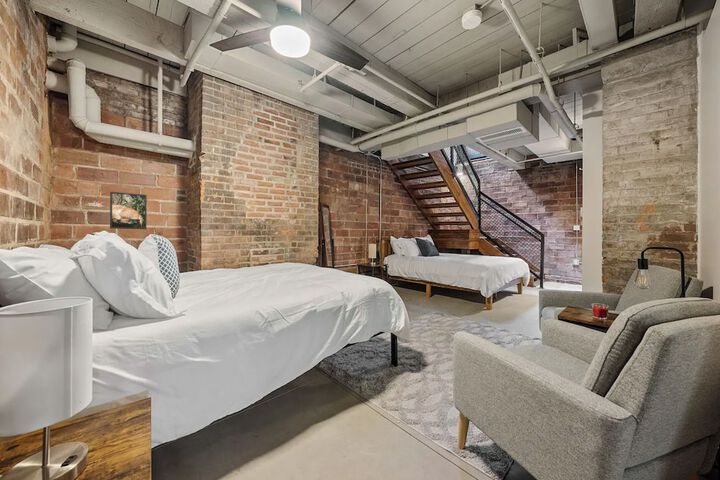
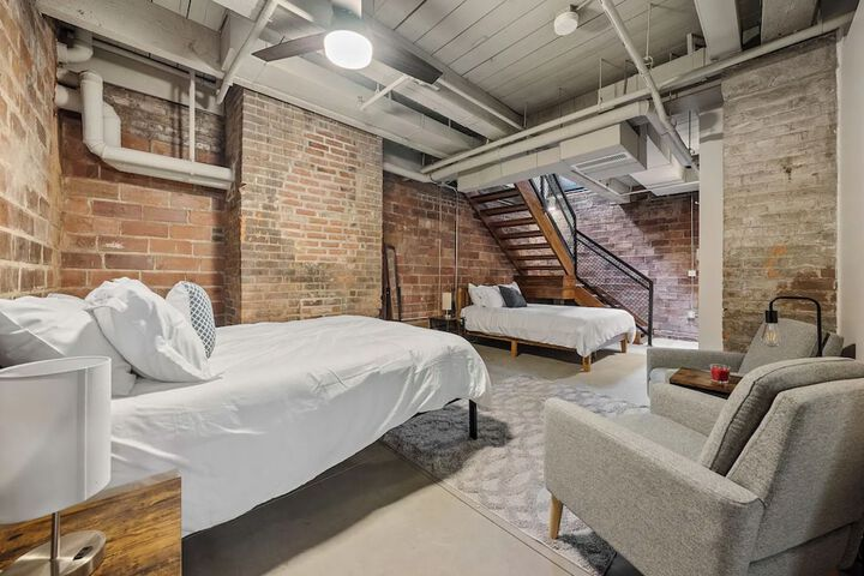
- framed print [109,191,148,230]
